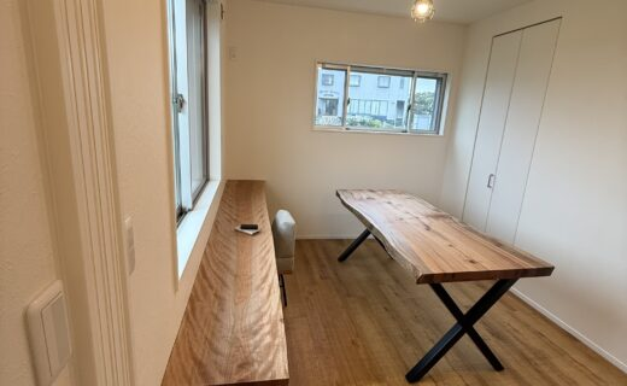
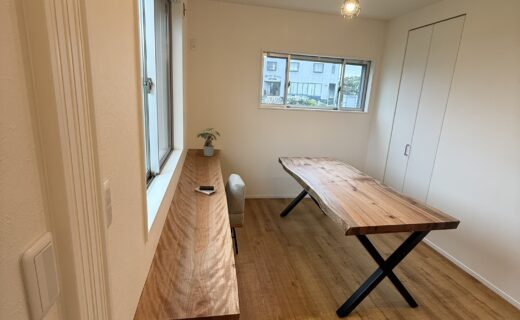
+ potted plant [195,127,221,157]
